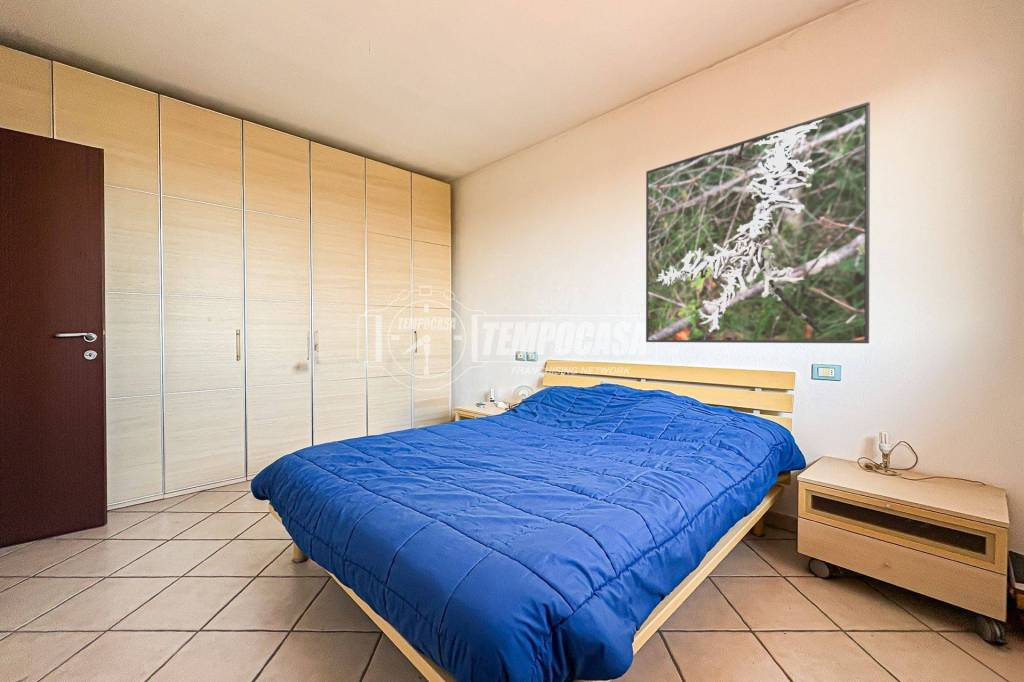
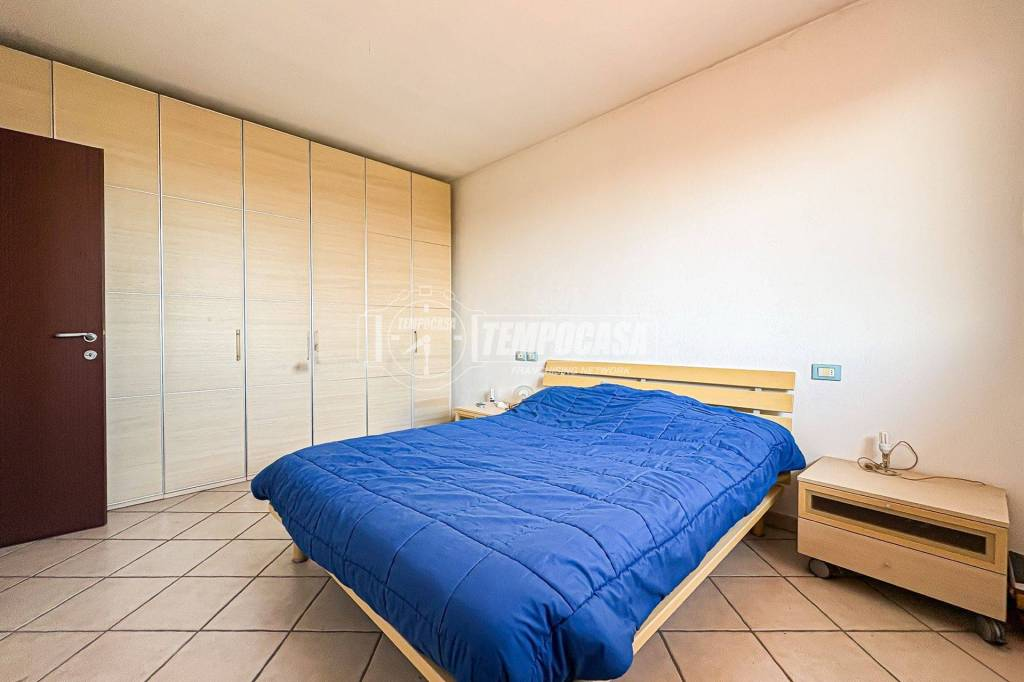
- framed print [645,101,871,344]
